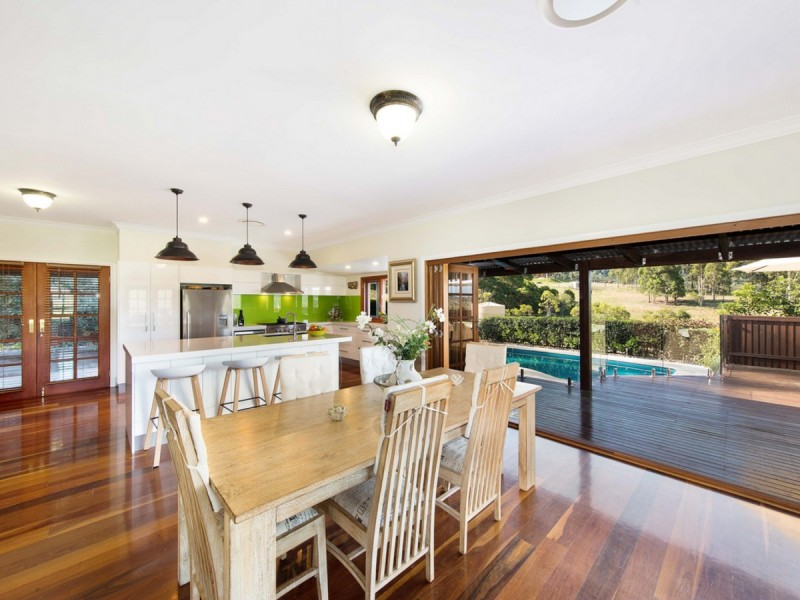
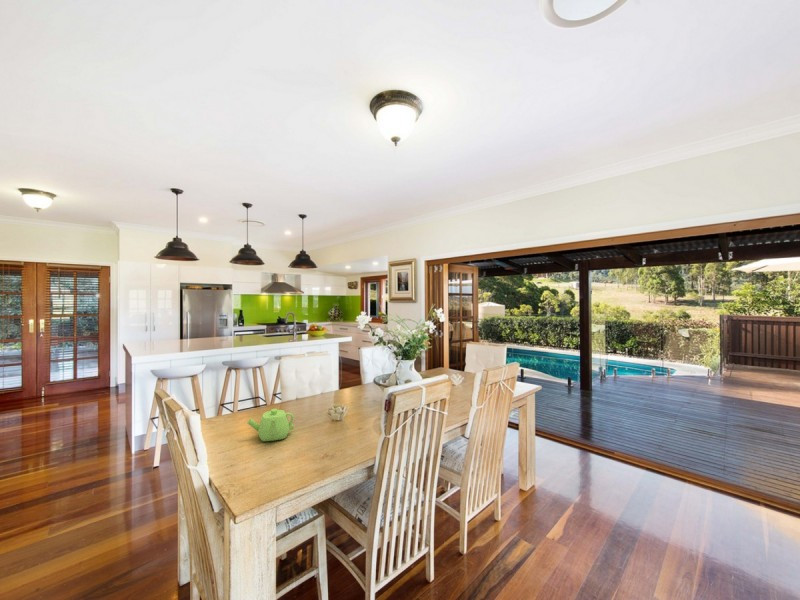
+ teapot [246,408,295,442]
